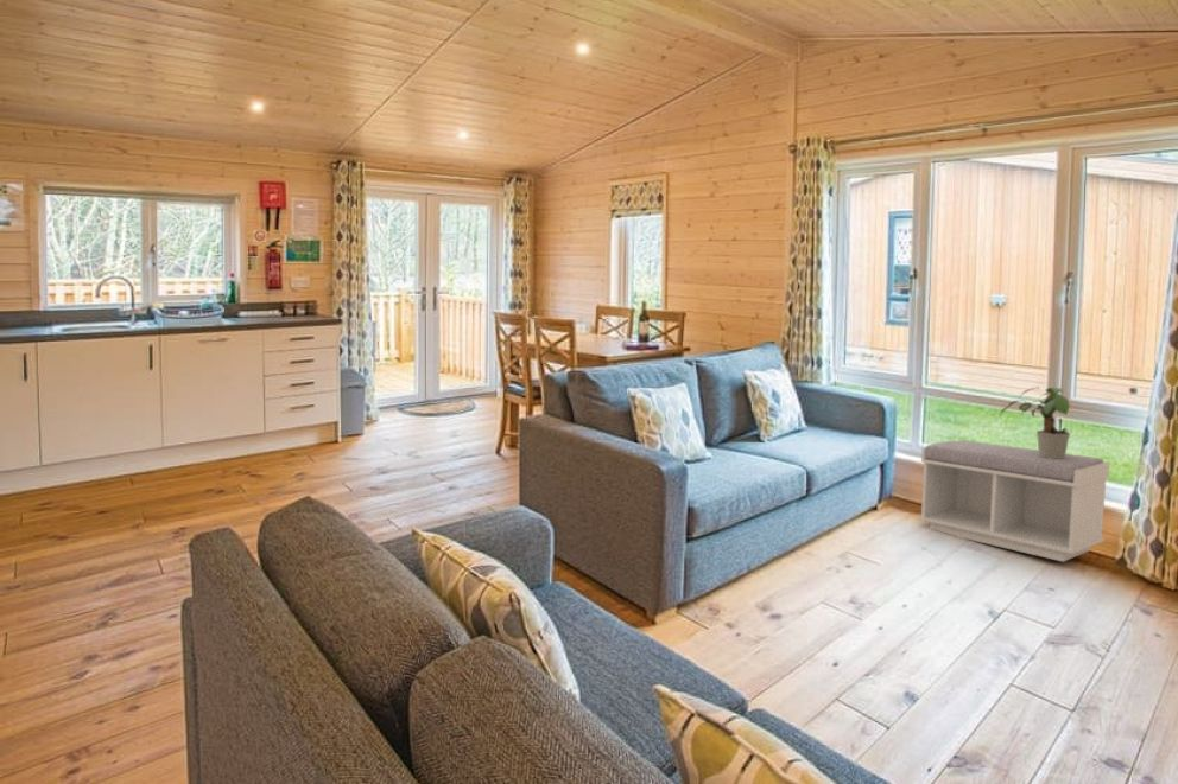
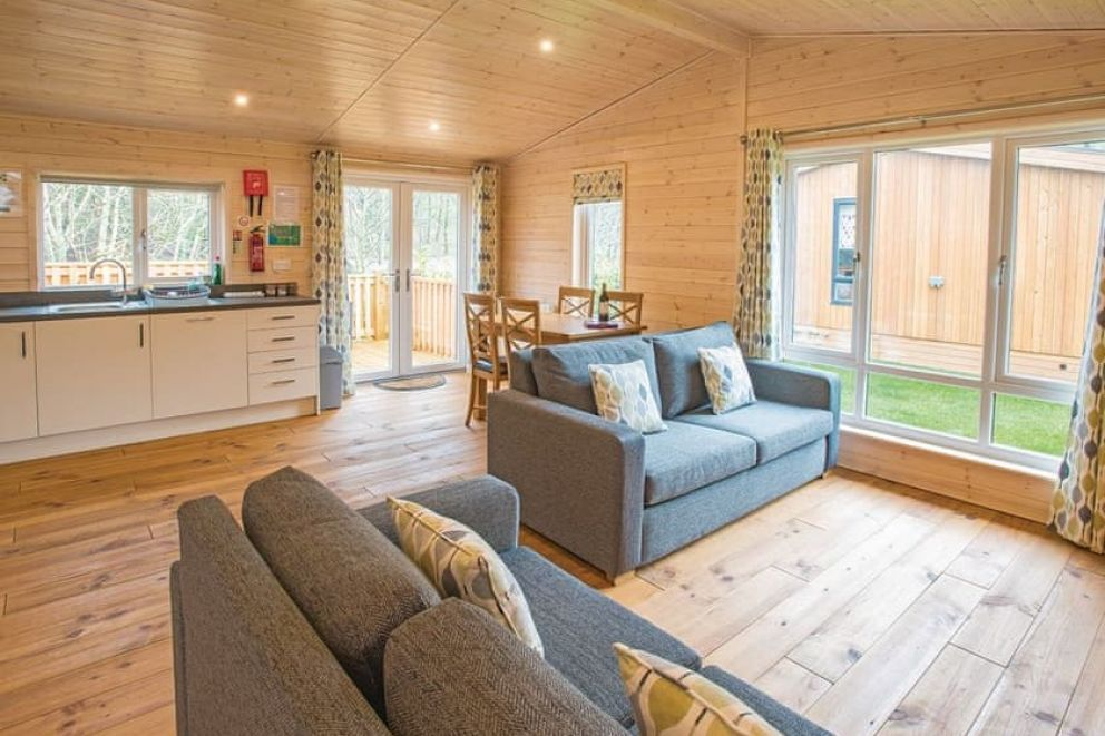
- potted plant [999,385,1071,458]
- bench [918,440,1112,563]
